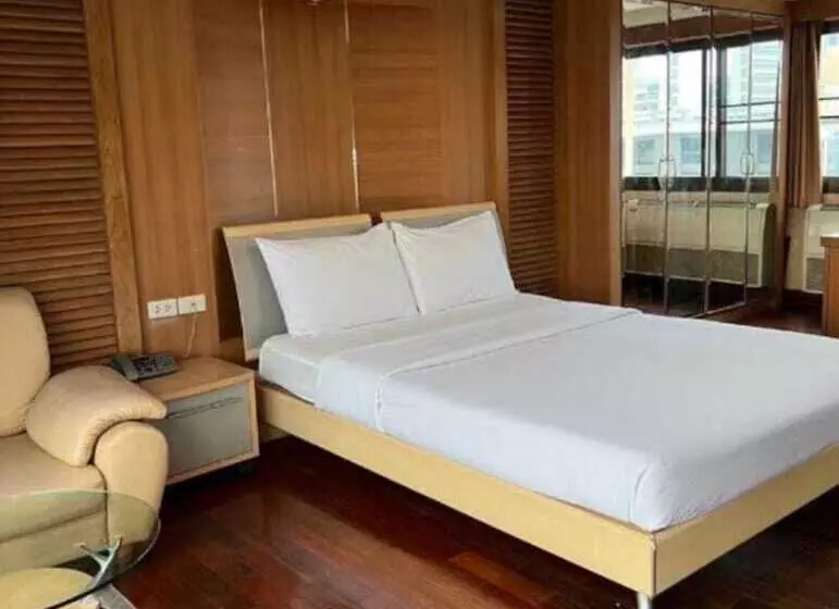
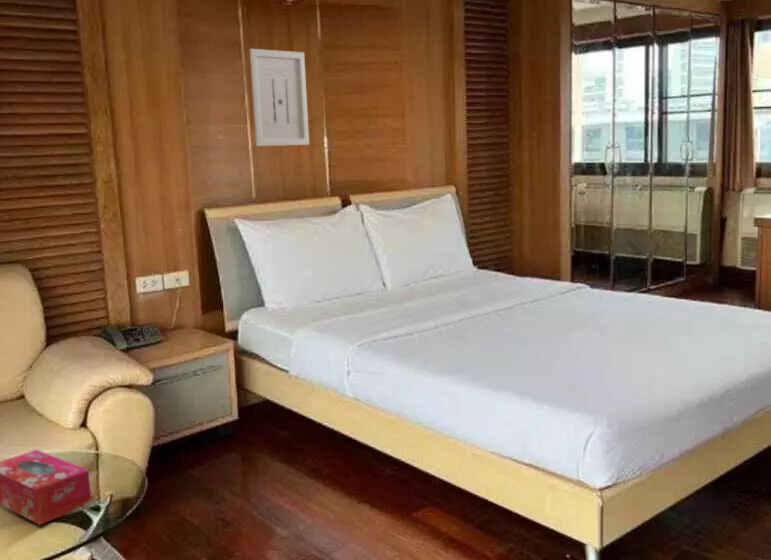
+ wall art [249,48,310,147]
+ tissue box [0,449,92,526]
